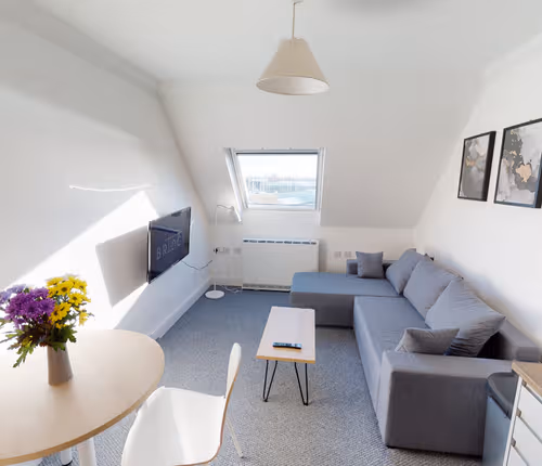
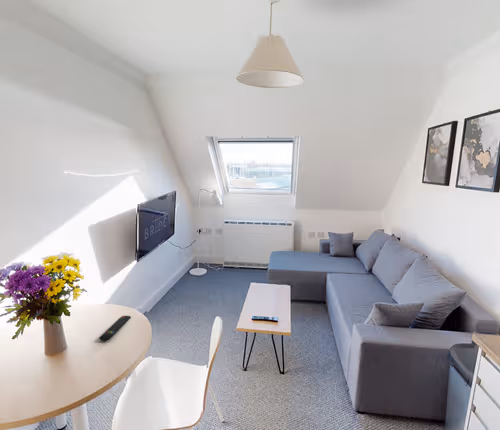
+ remote control [98,315,132,342]
